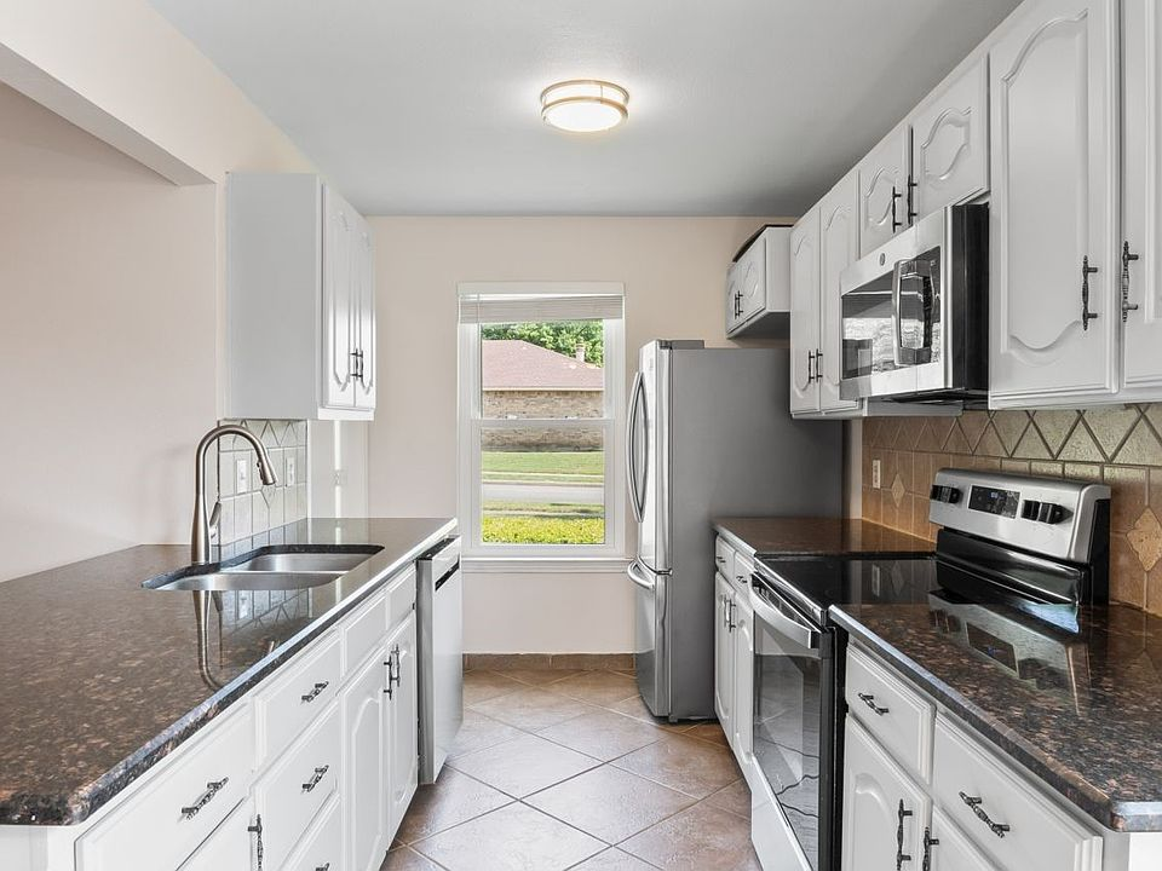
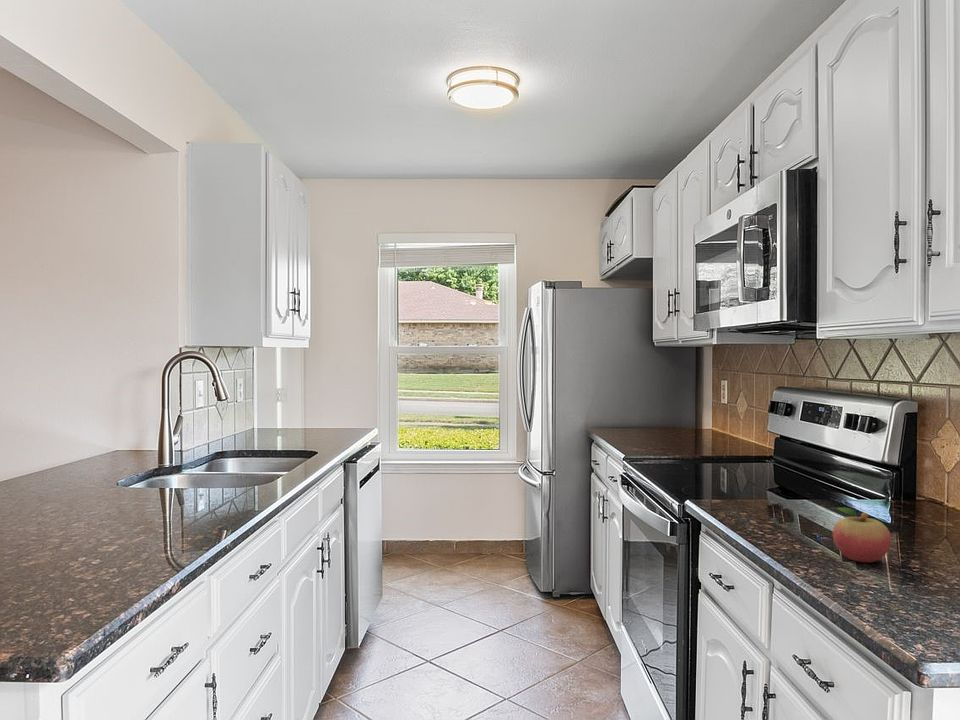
+ fruit [832,507,892,563]
